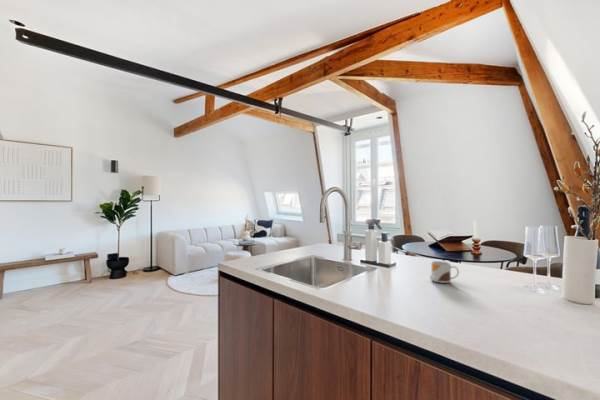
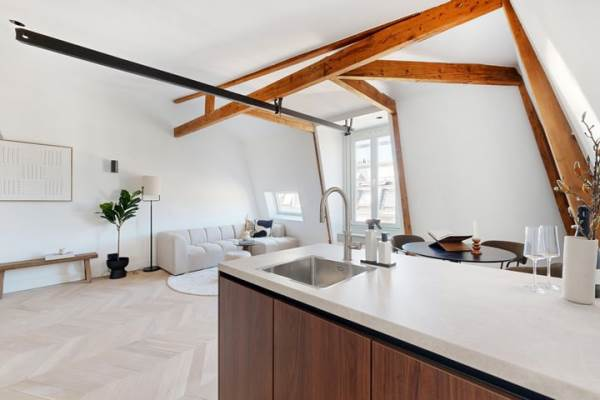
- mug [429,260,460,284]
